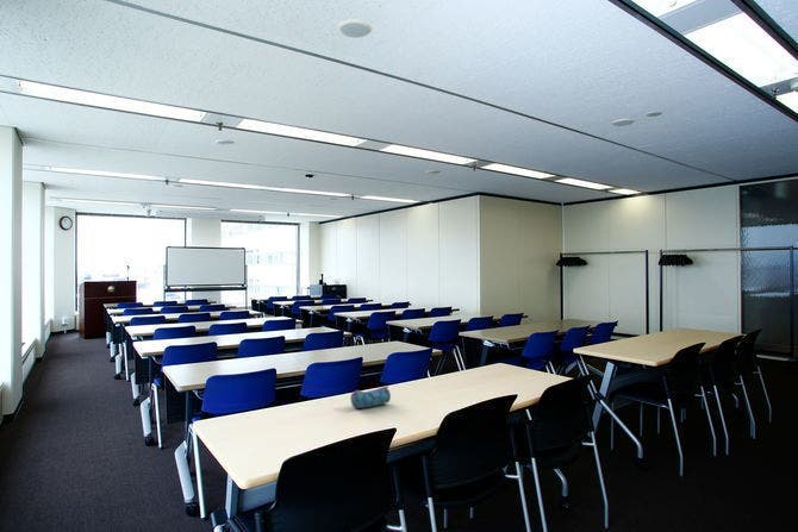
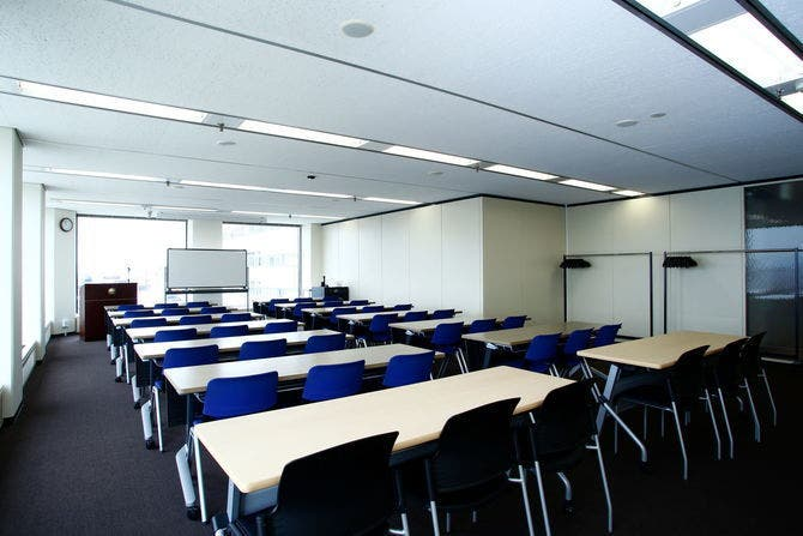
- pencil case [349,384,392,409]
